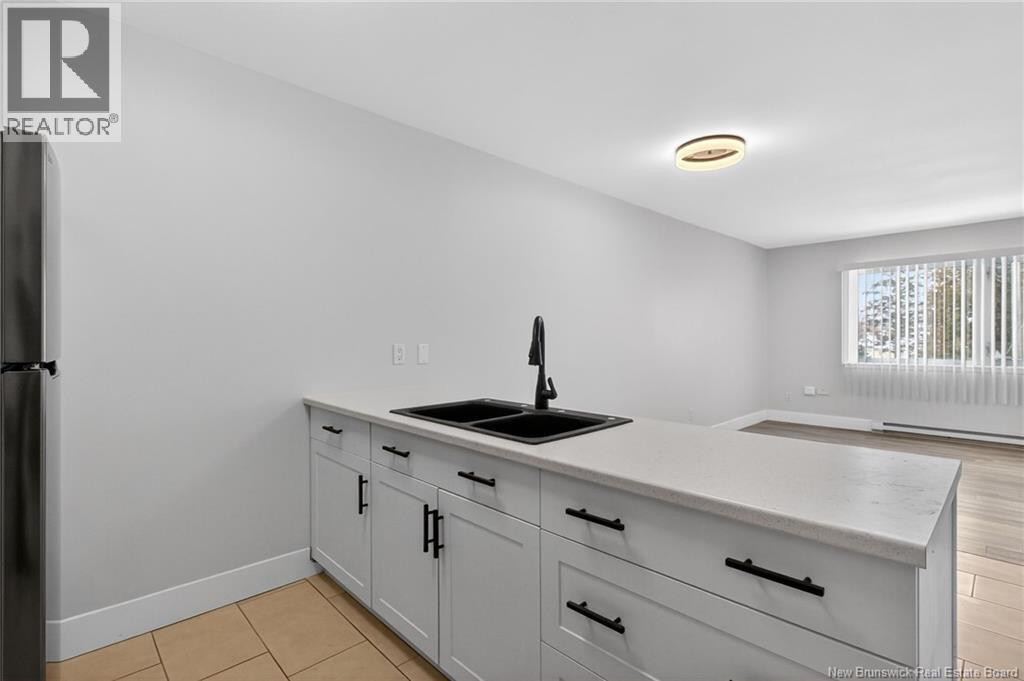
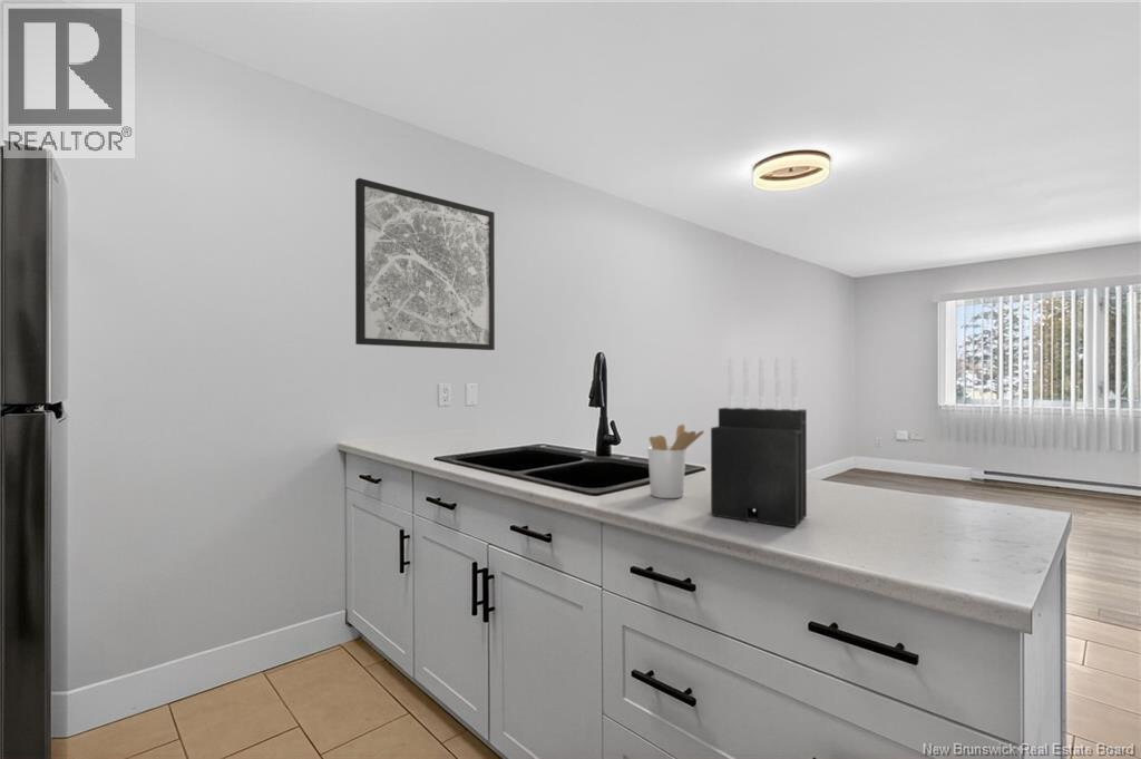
+ utensil holder [646,424,705,499]
+ wall art [354,177,496,351]
+ knife block [710,354,808,528]
